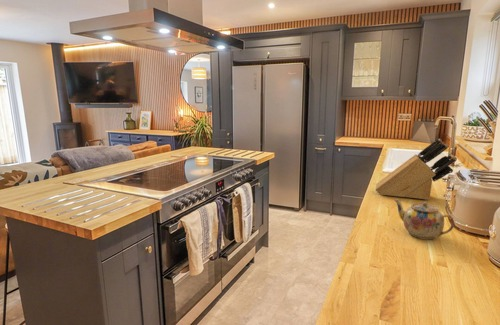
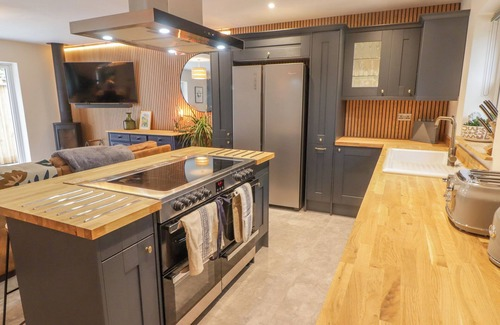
- knife block [375,138,457,201]
- teapot [393,198,455,241]
